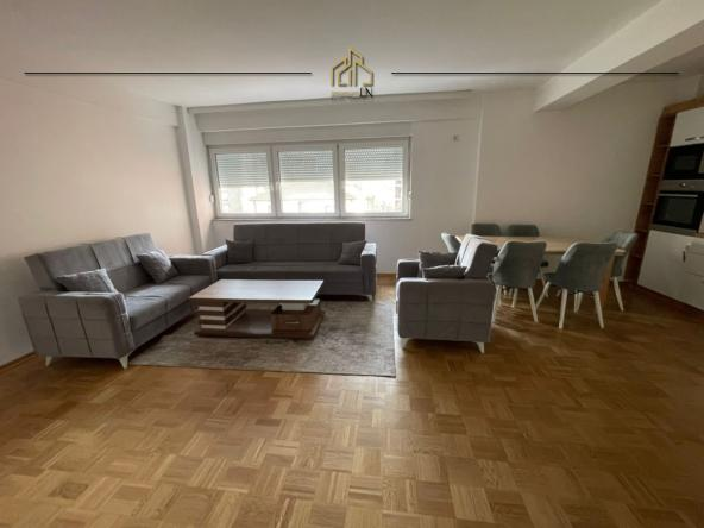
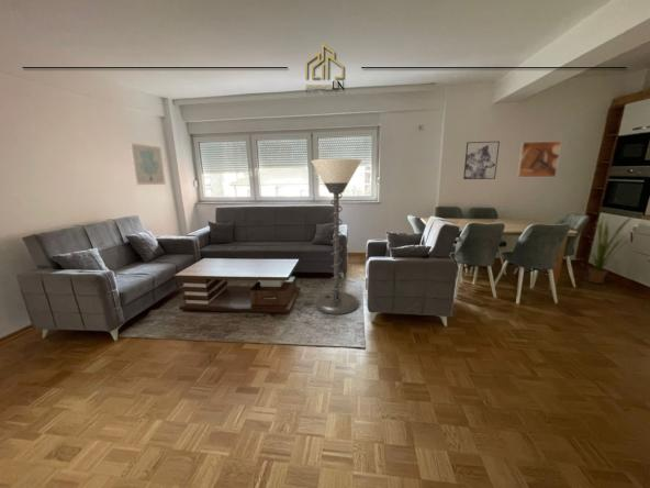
+ floor lamp [310,158,362,315]
+ house plant [586,215,639,285]
+ wall art [128,142,167,186]
+ wall art [462,141,501,180]
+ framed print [516,140,562,178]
